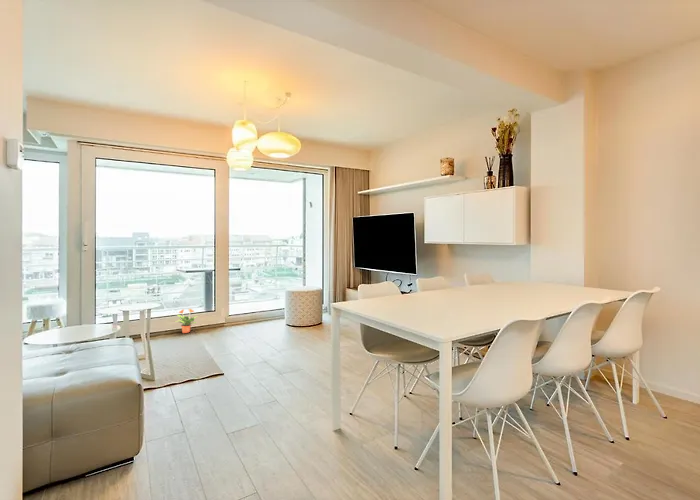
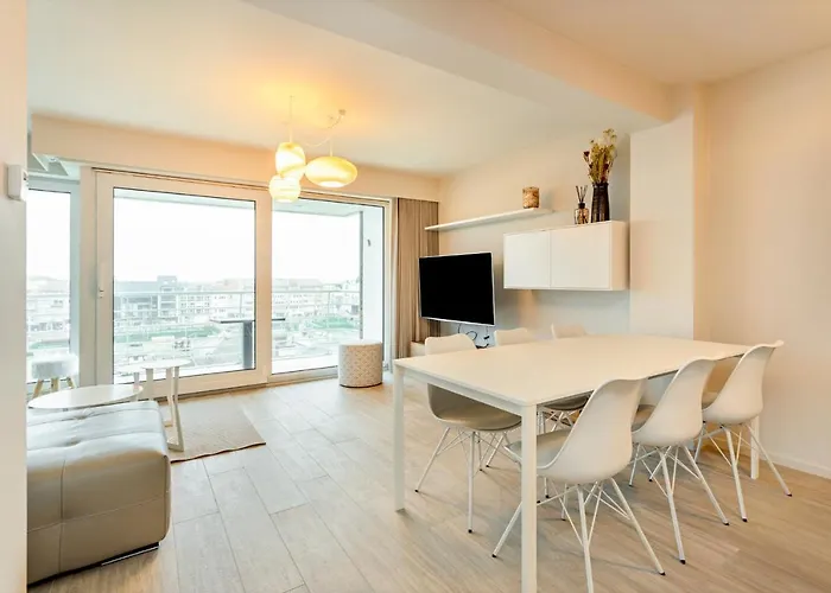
- potted plant [174,308,198,334]
